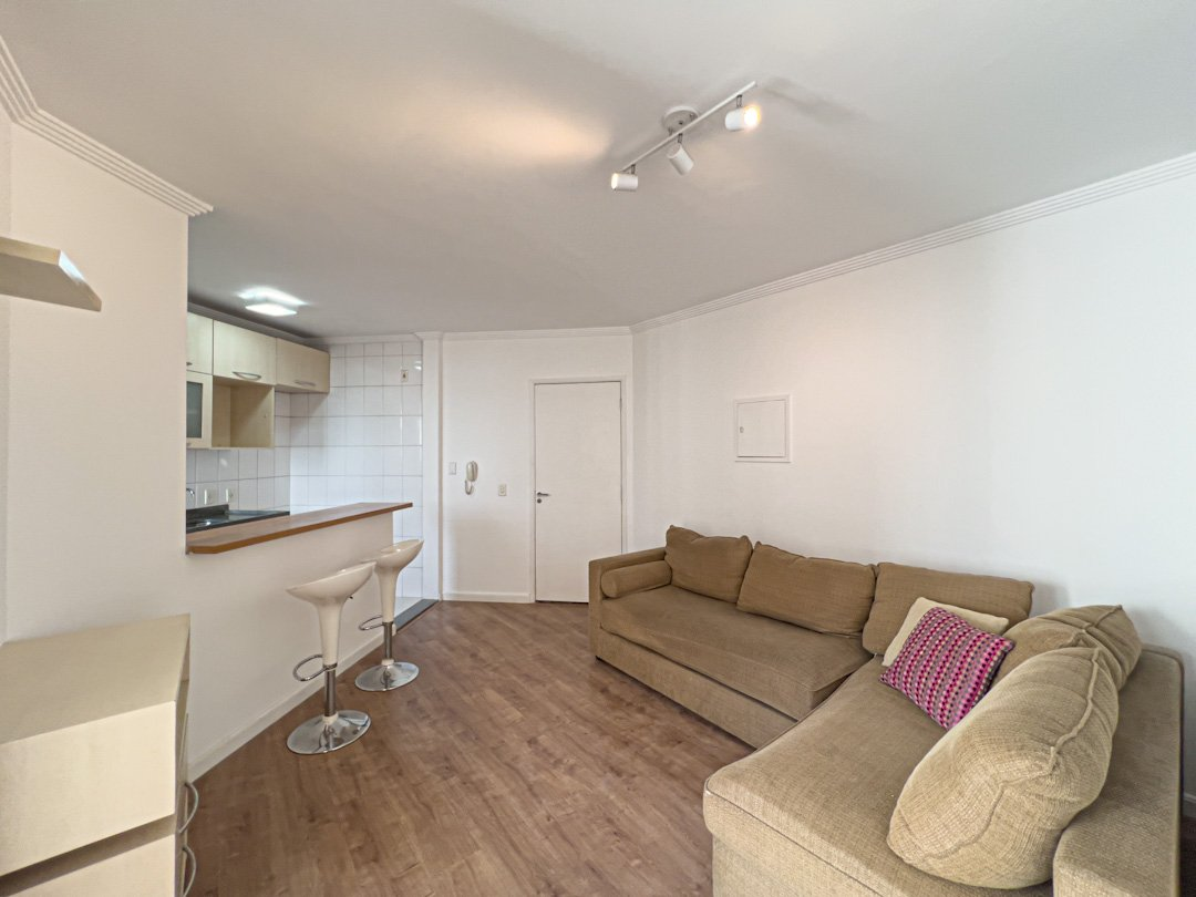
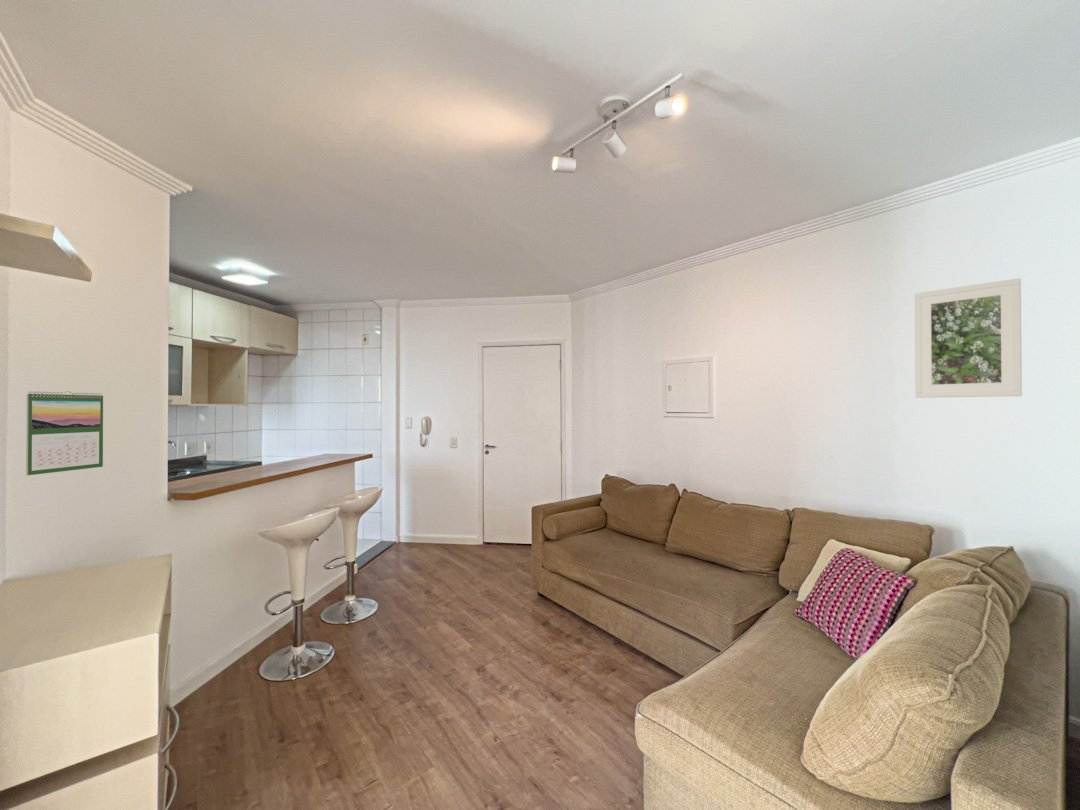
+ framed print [914,277,1023,399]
+ calendar [25,390,104,476]
